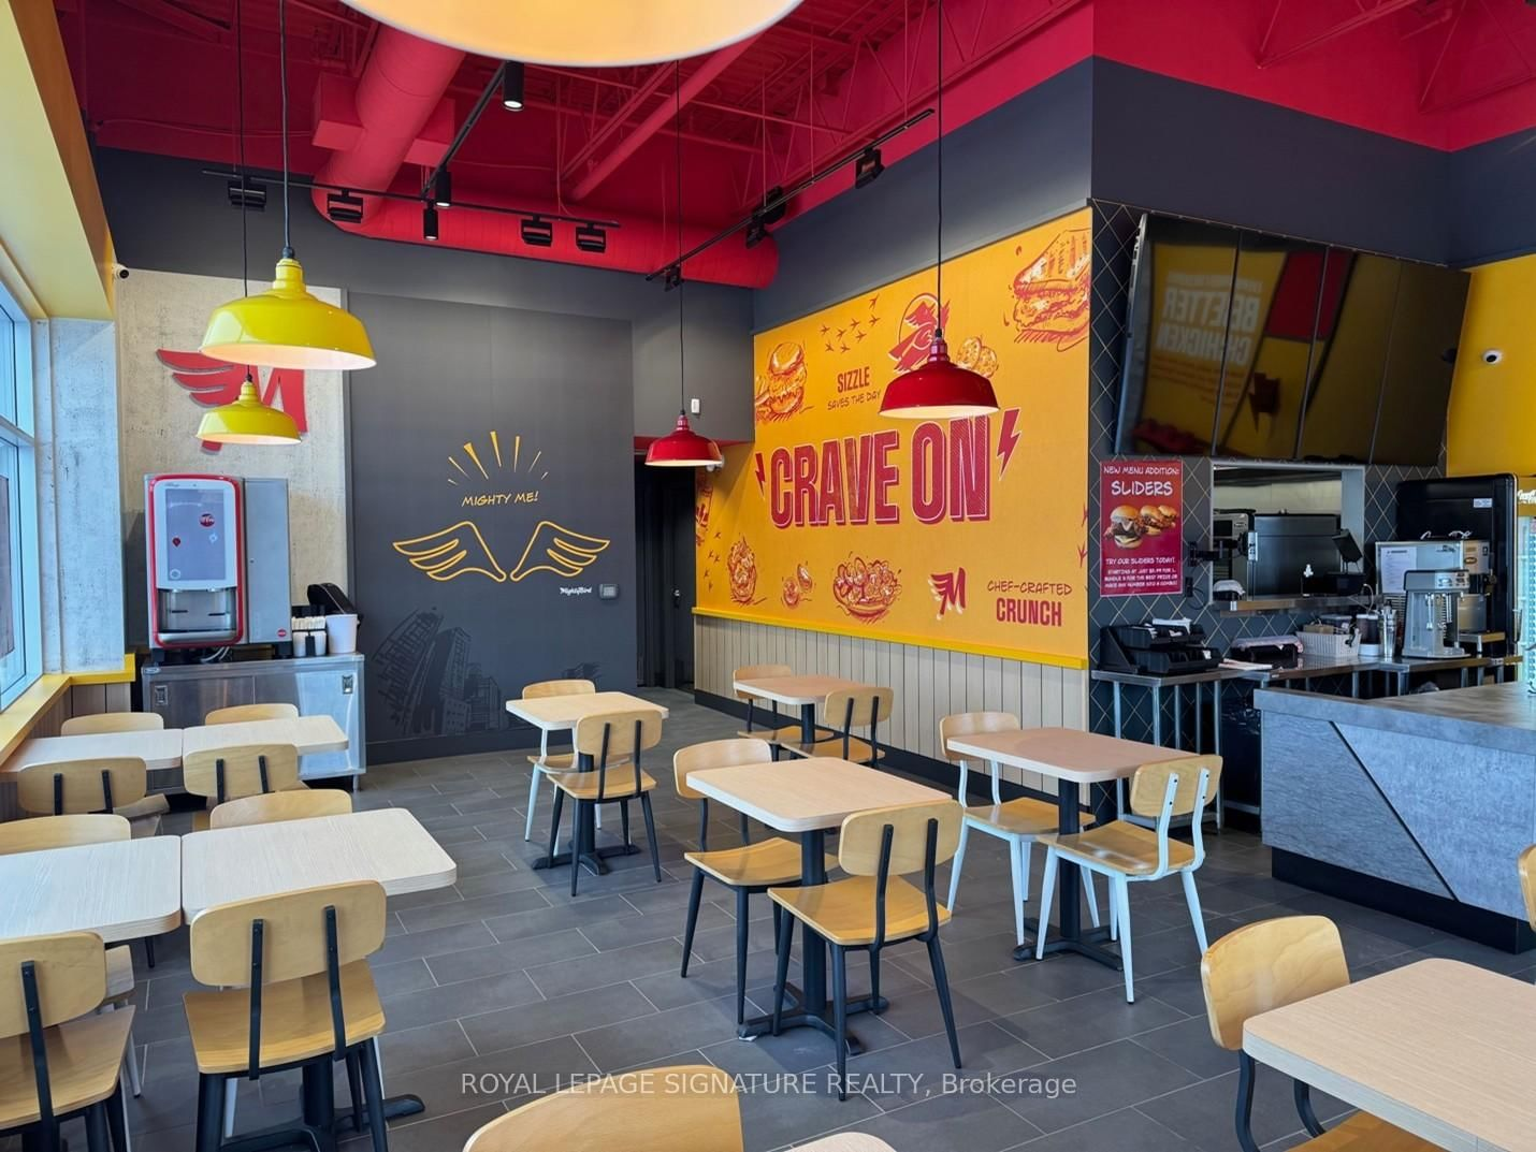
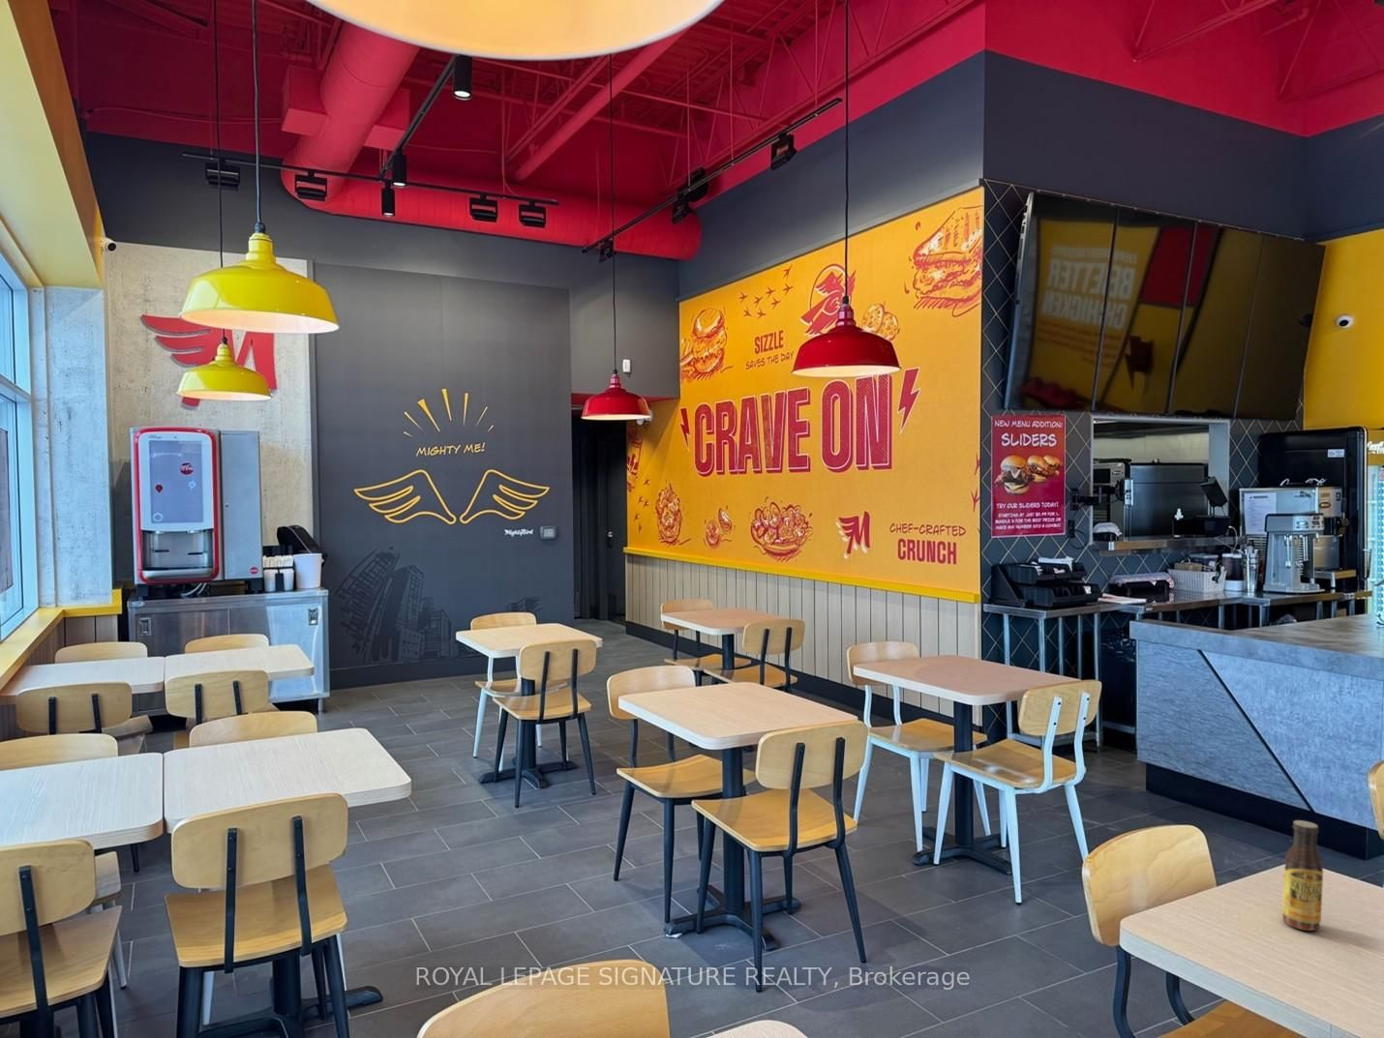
+ sauce bottle [1281,819,1324,931]
